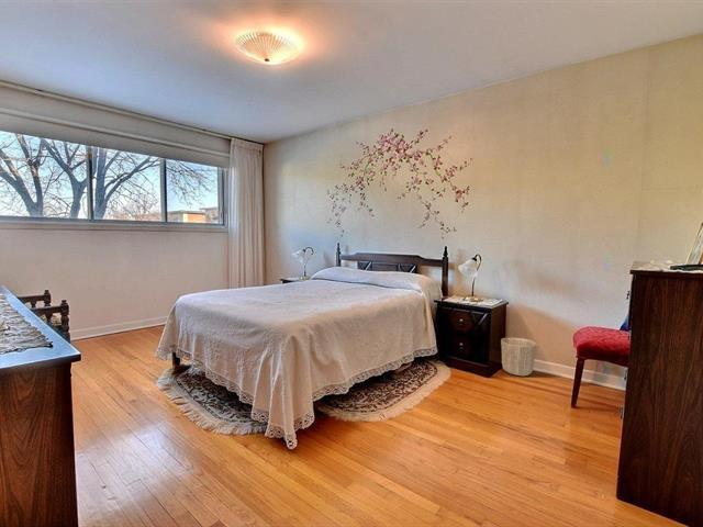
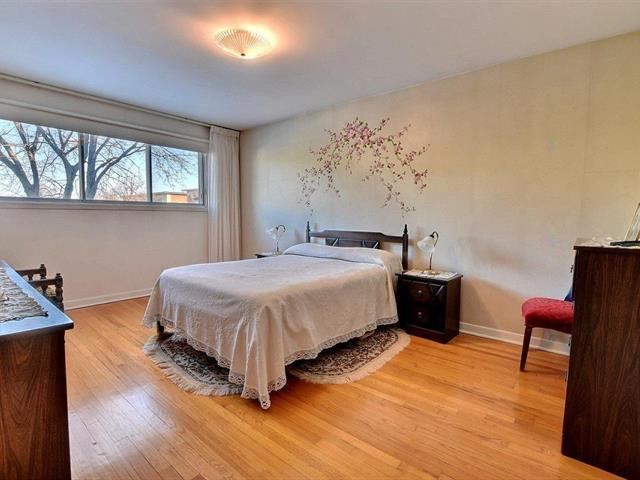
- waste basket [500,336,538,377]
